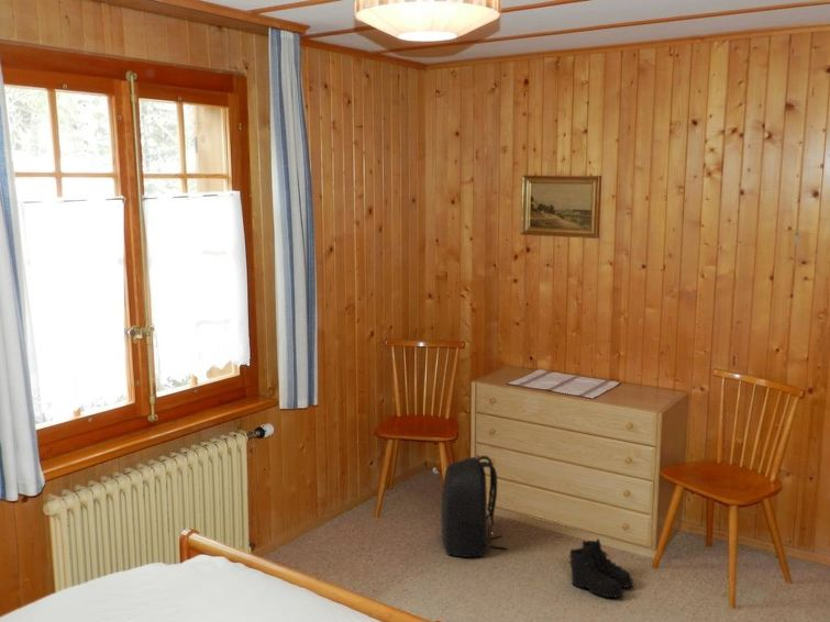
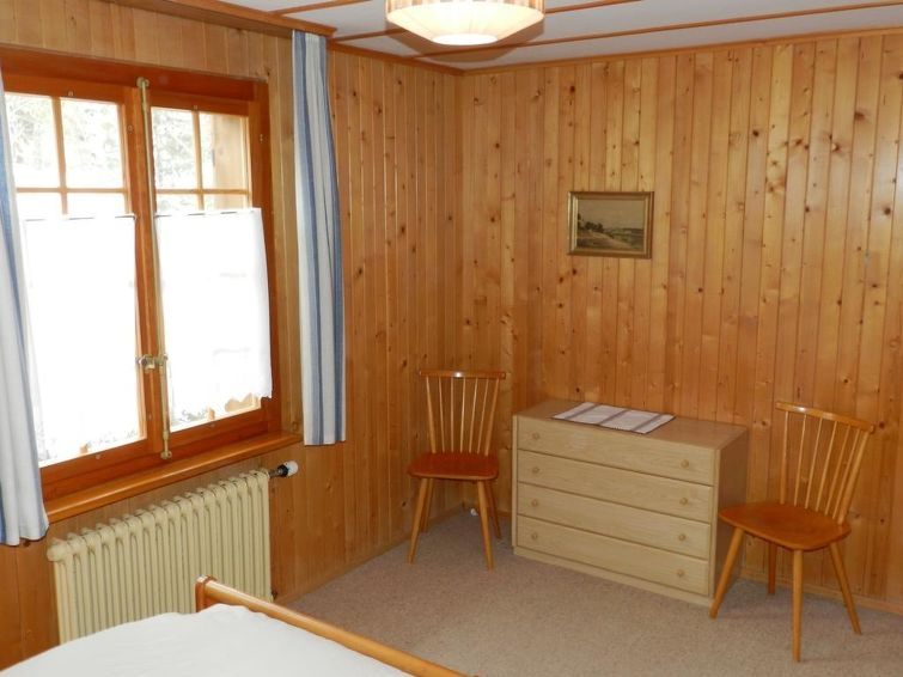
- backpack [440,454,508,558]
- boots [567,537,634,599]
